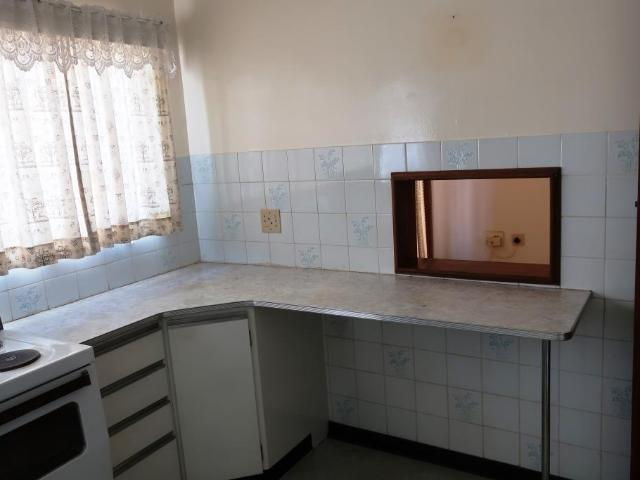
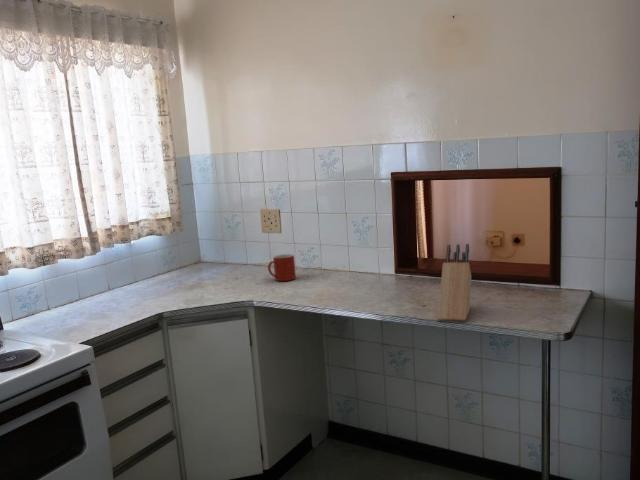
+ knife block [437,243,472,322]
+ mug [267,253,297,282]
